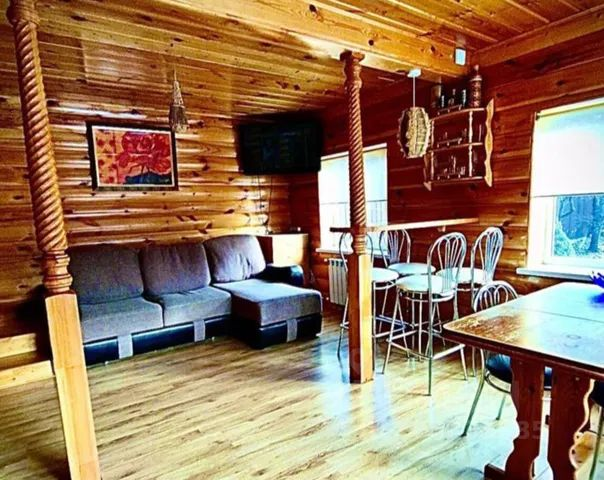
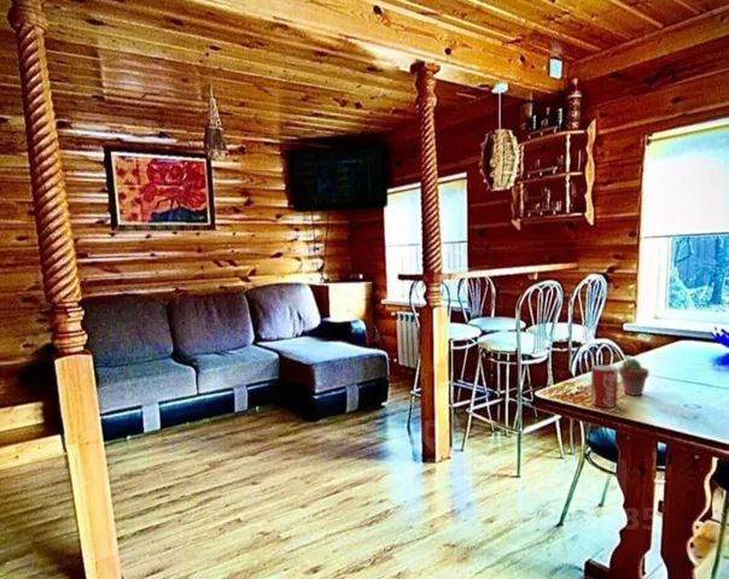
+ potted succulent [618,357,651,397]
+ beverage can [590,364,619,409]
